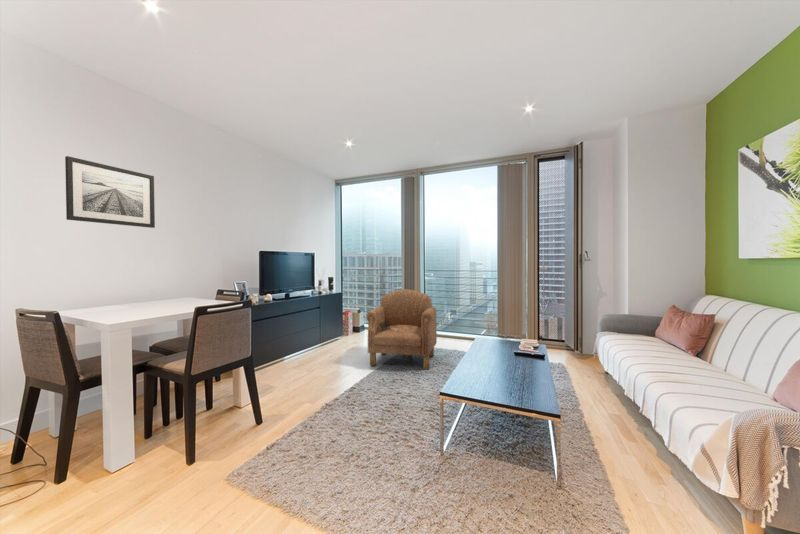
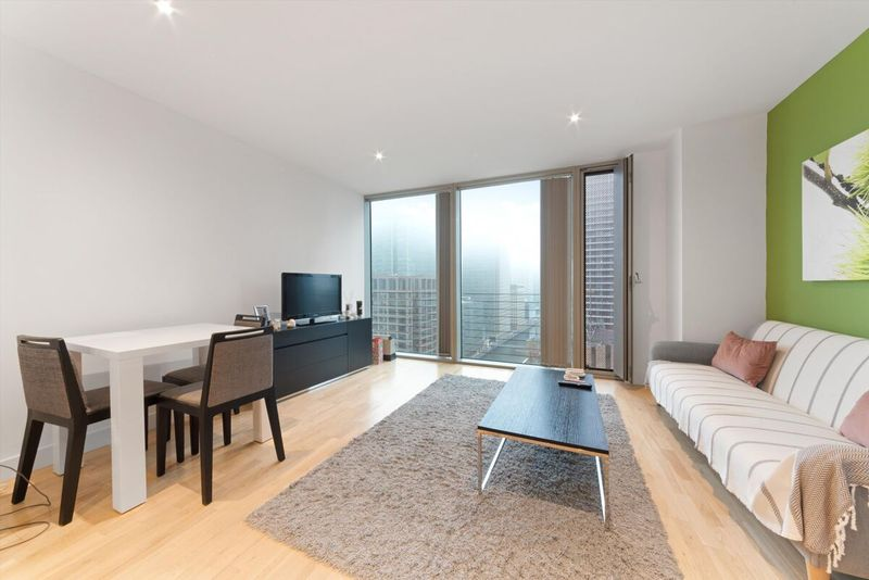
- wall art [64,155,156,229]
- armchair [366,288,438,371]
